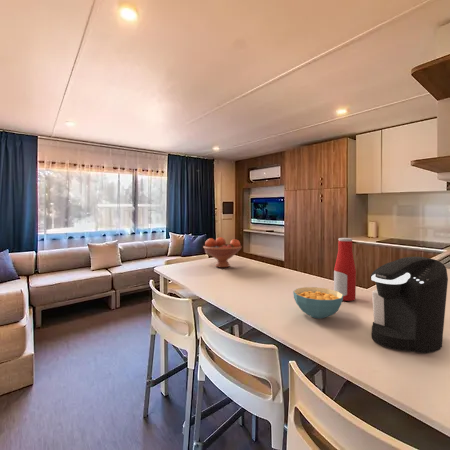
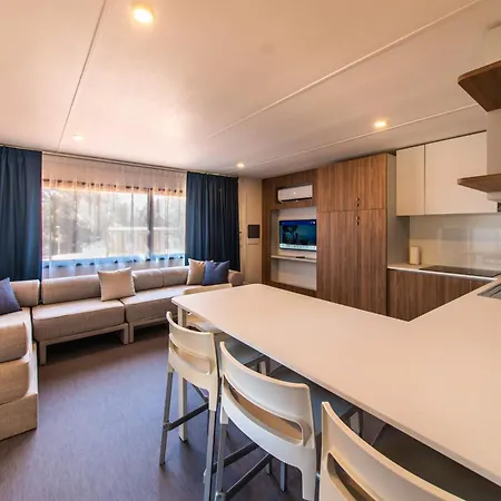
- bottle [333,237,357,302]
- fruit bowl [202,236,243,268]
- cereal bowl [292,286,344,320]
- coffee maker [369,256,449,354]
